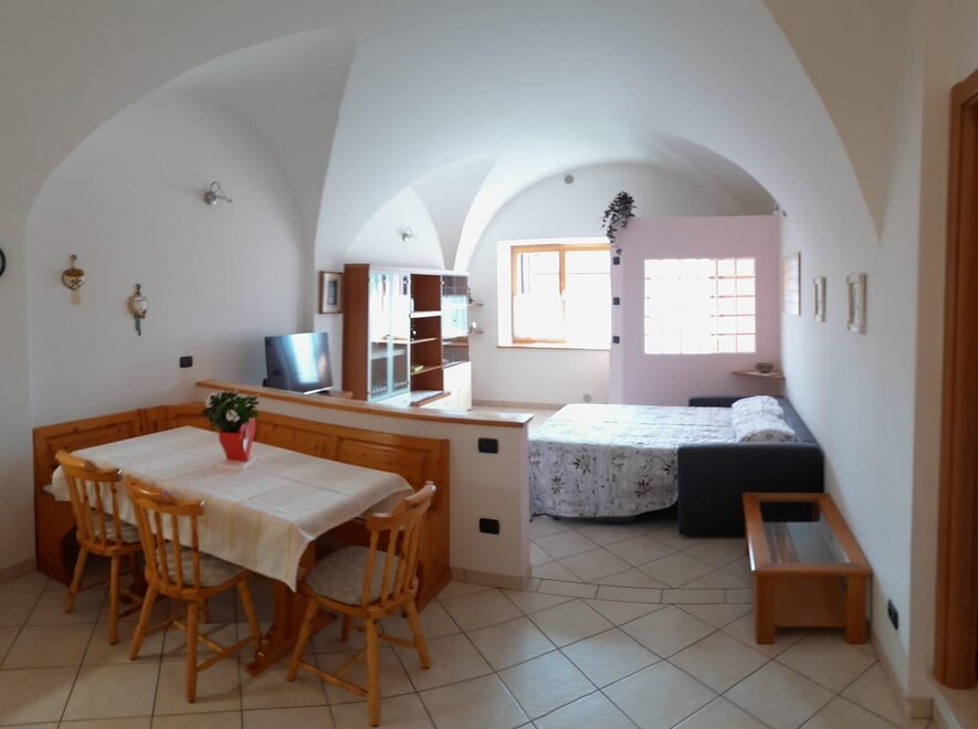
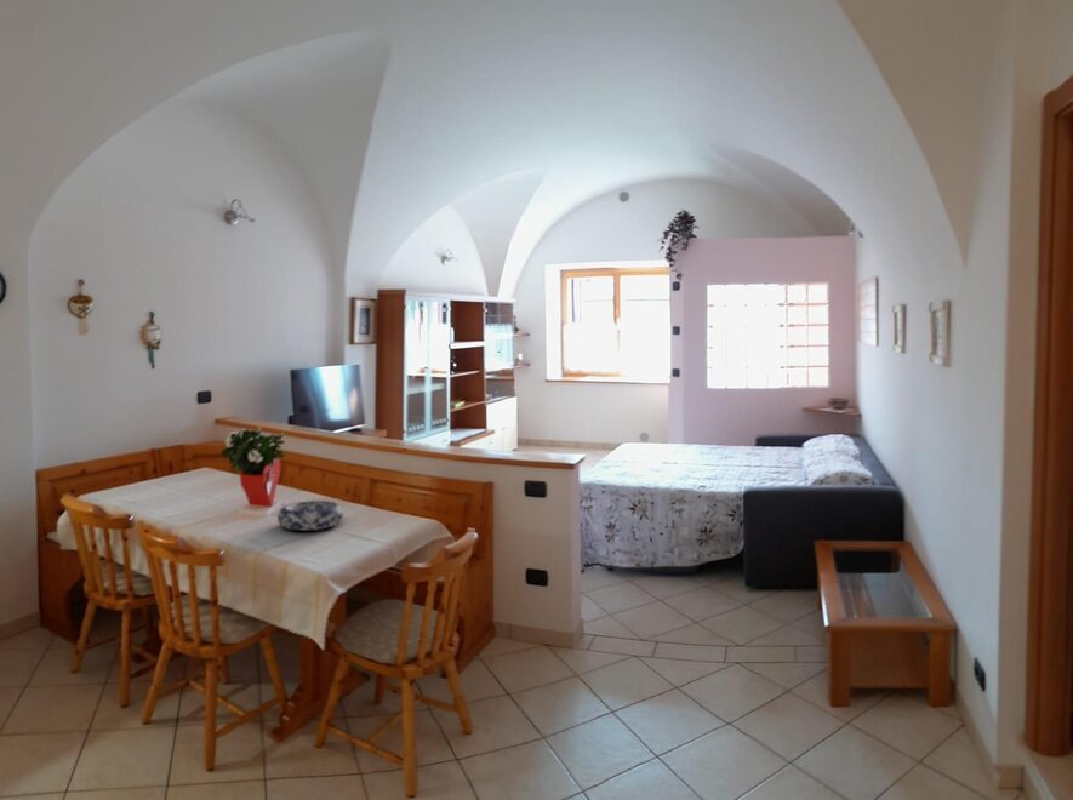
+ decorative bowl [276,499,344,532]
